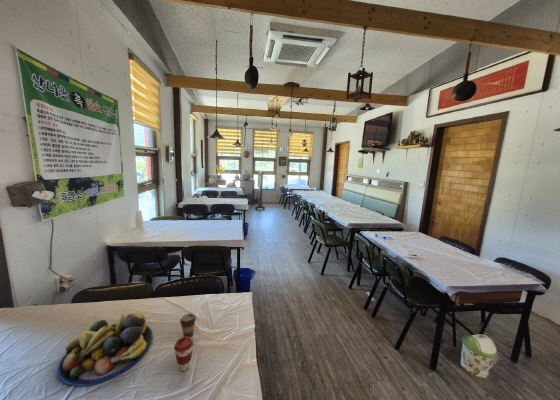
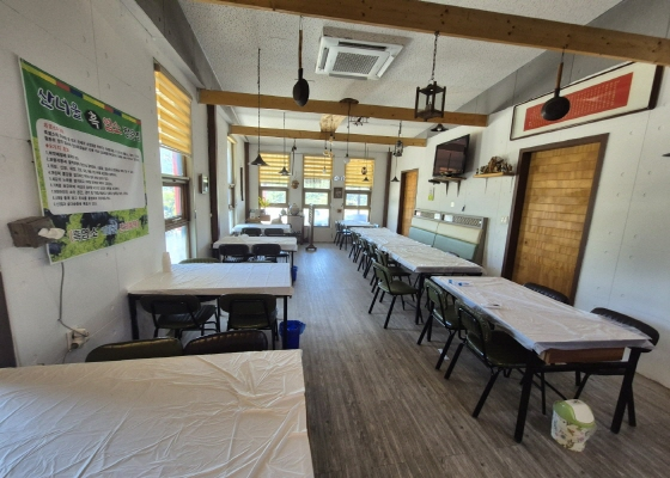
- fruit bowl [57,311,154,387]
- coffee cup [173,336,194,372]
- coffee cup [179,312,197,338]
